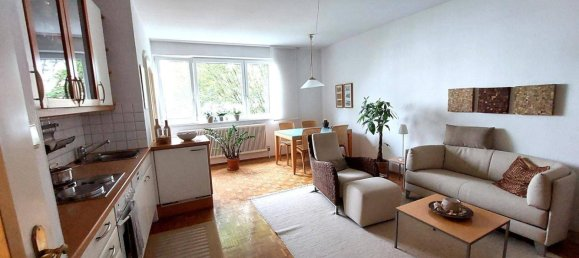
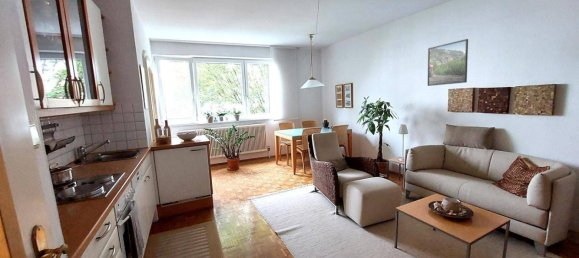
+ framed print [427,38,469,87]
